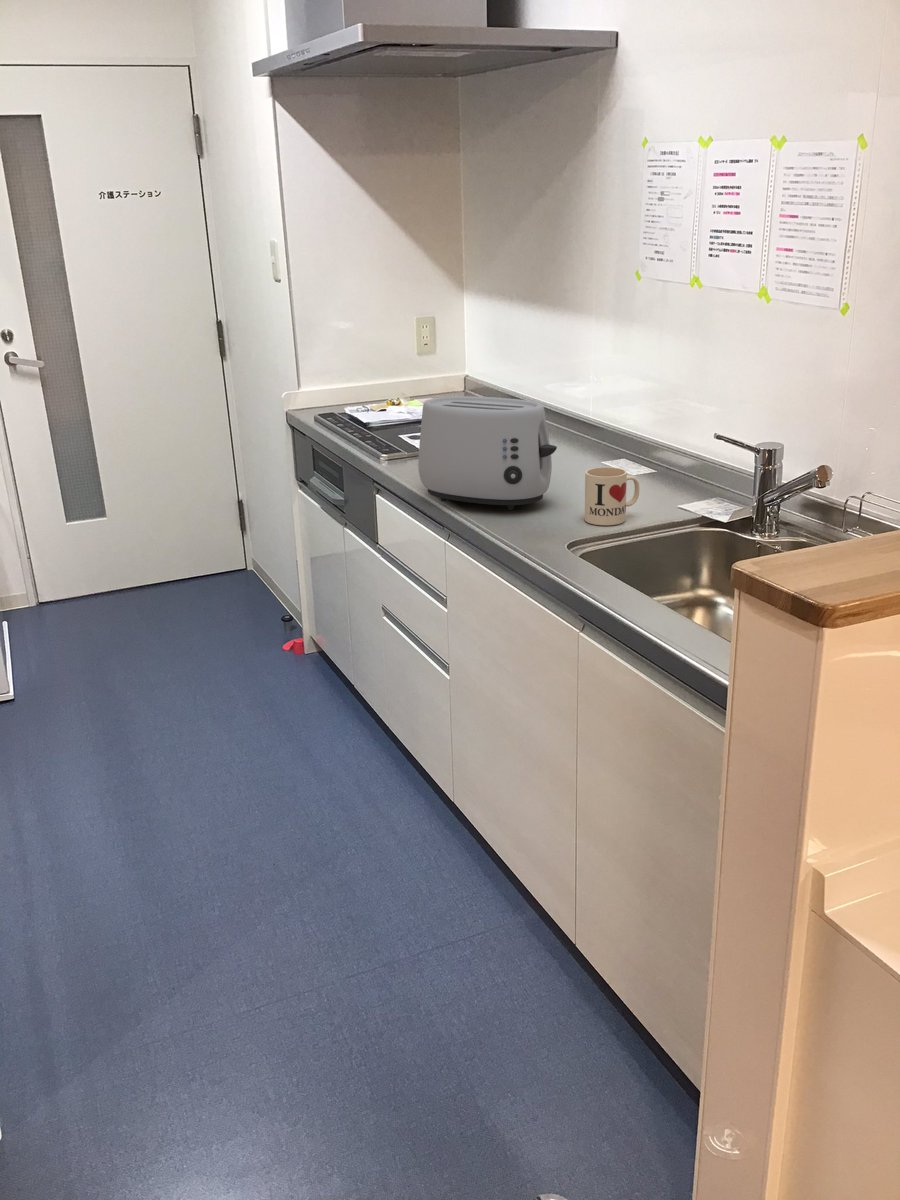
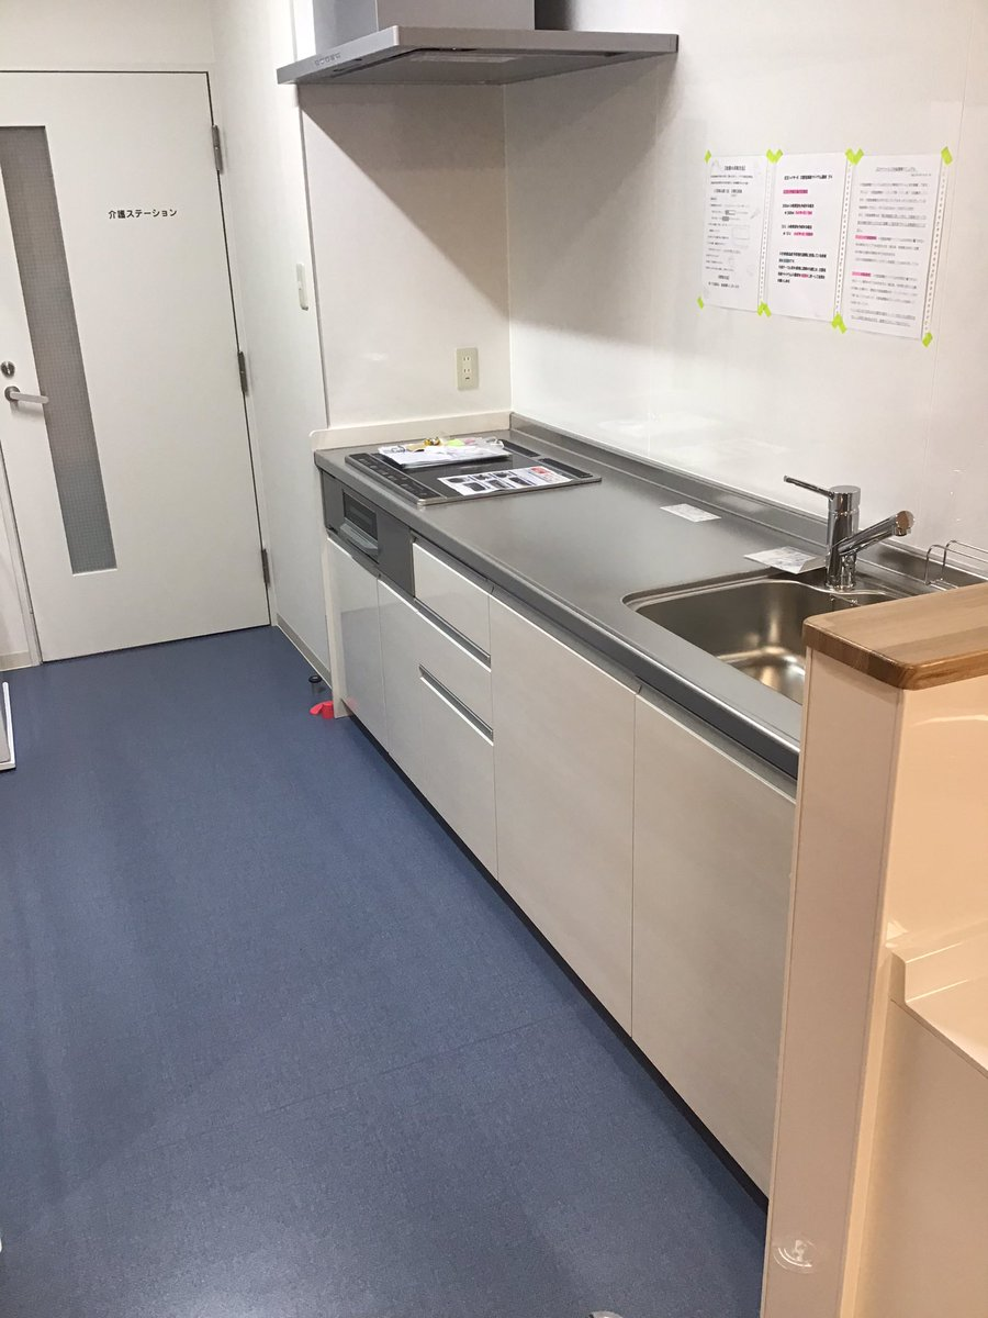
- toaster [417,395,558,511]
- mug [584,466,640,526]
